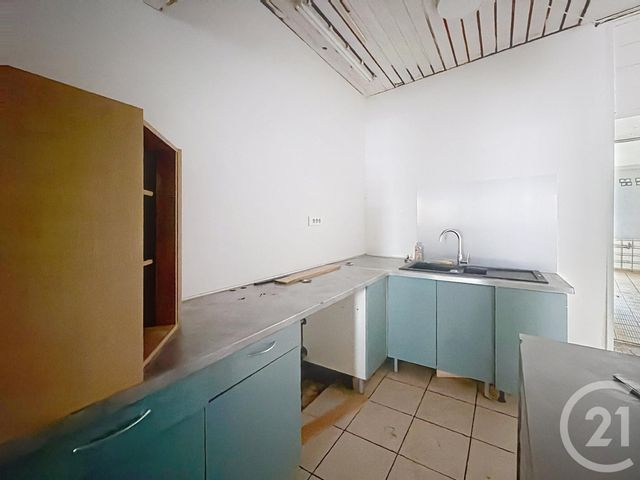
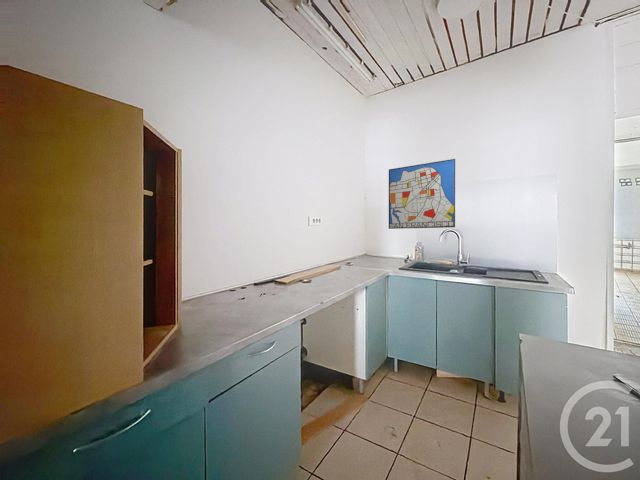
+ wall art [388,158,456,230]
